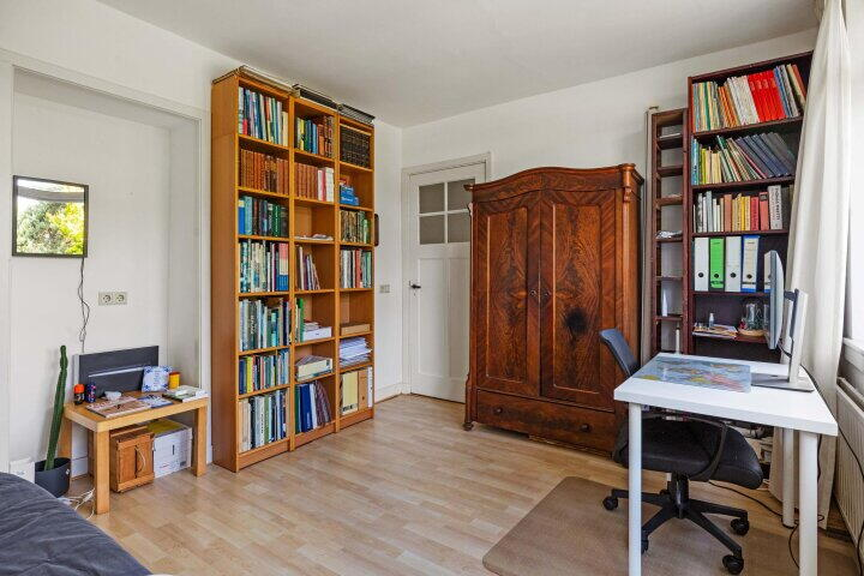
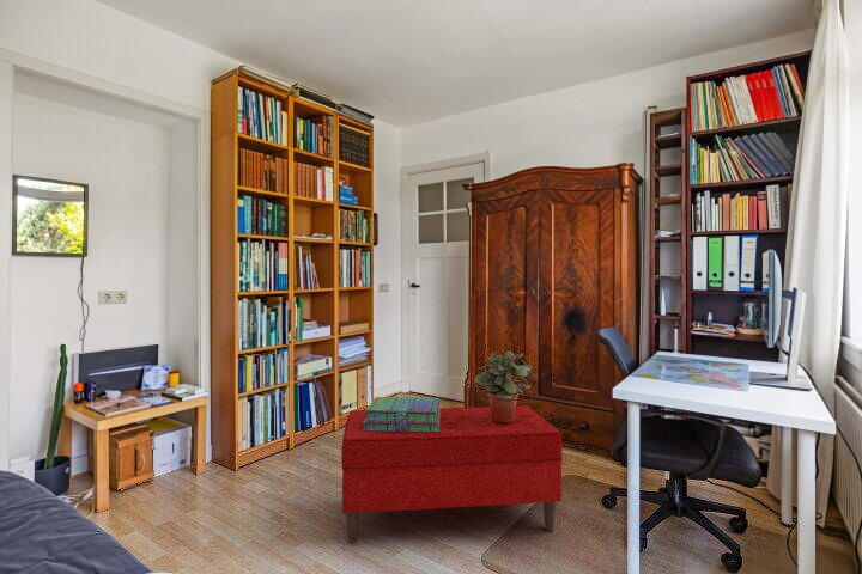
+ bench [340,404,564,545]
+ stack of books [363,396,442,432]
+ potted plant [472,350,540,423]
